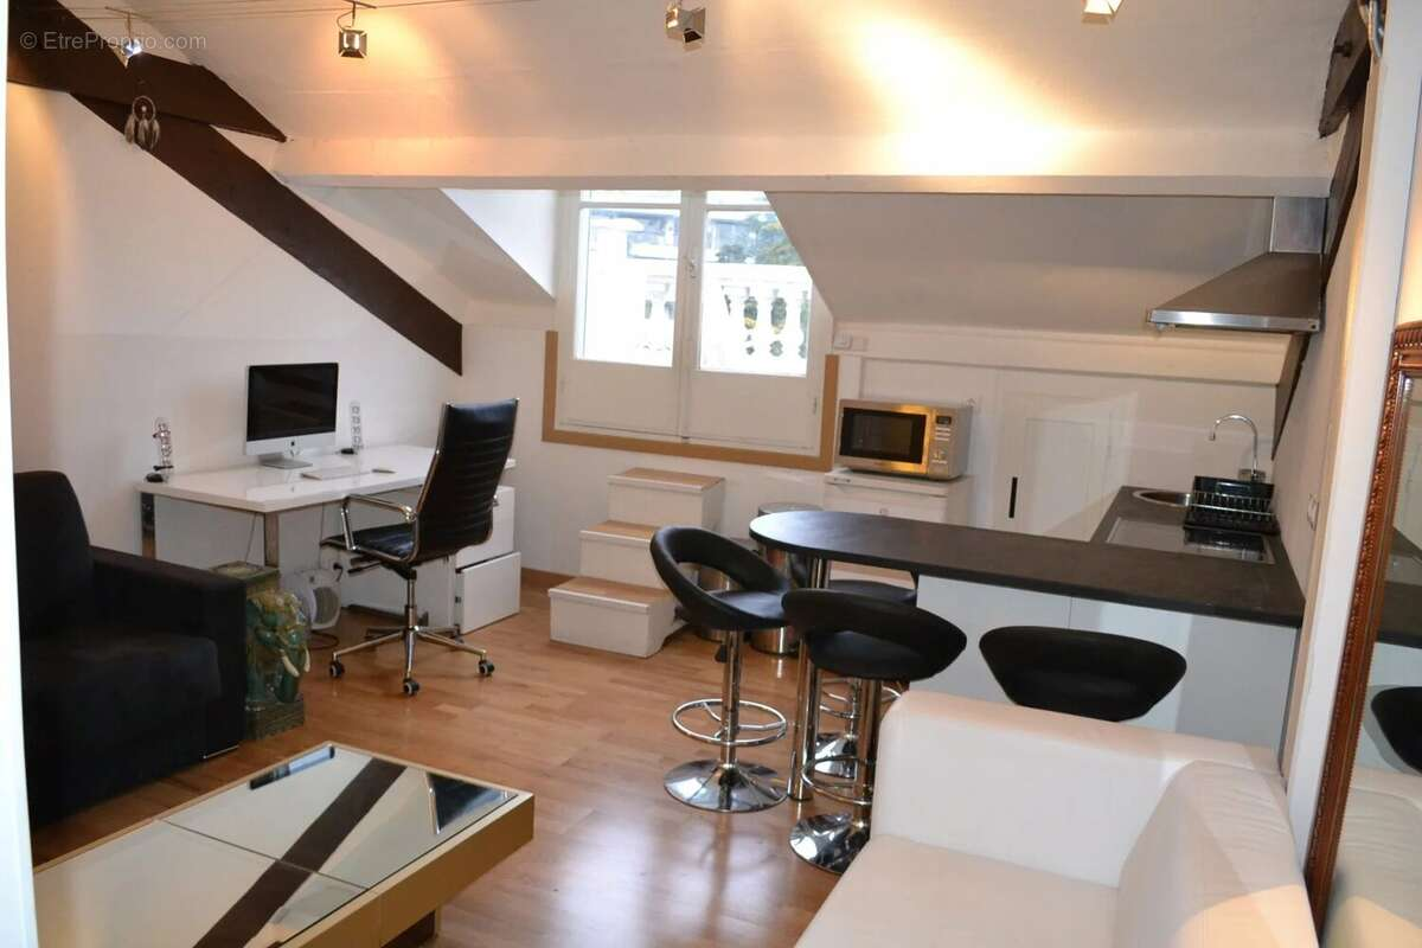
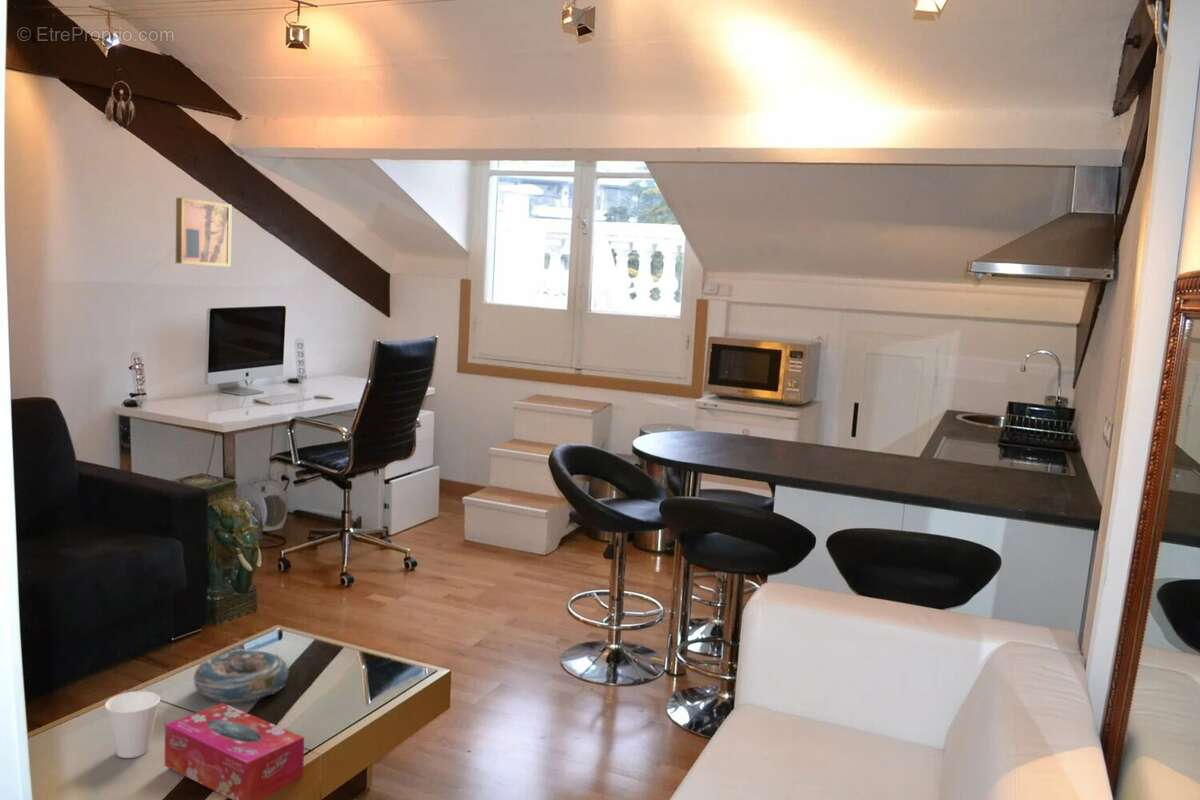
+ tissue box [164,702,305,800]
+ cup [104,690,161,759]
+ decorative bowl [191,648,290,704]
+ wall art [175,197,233,268]
